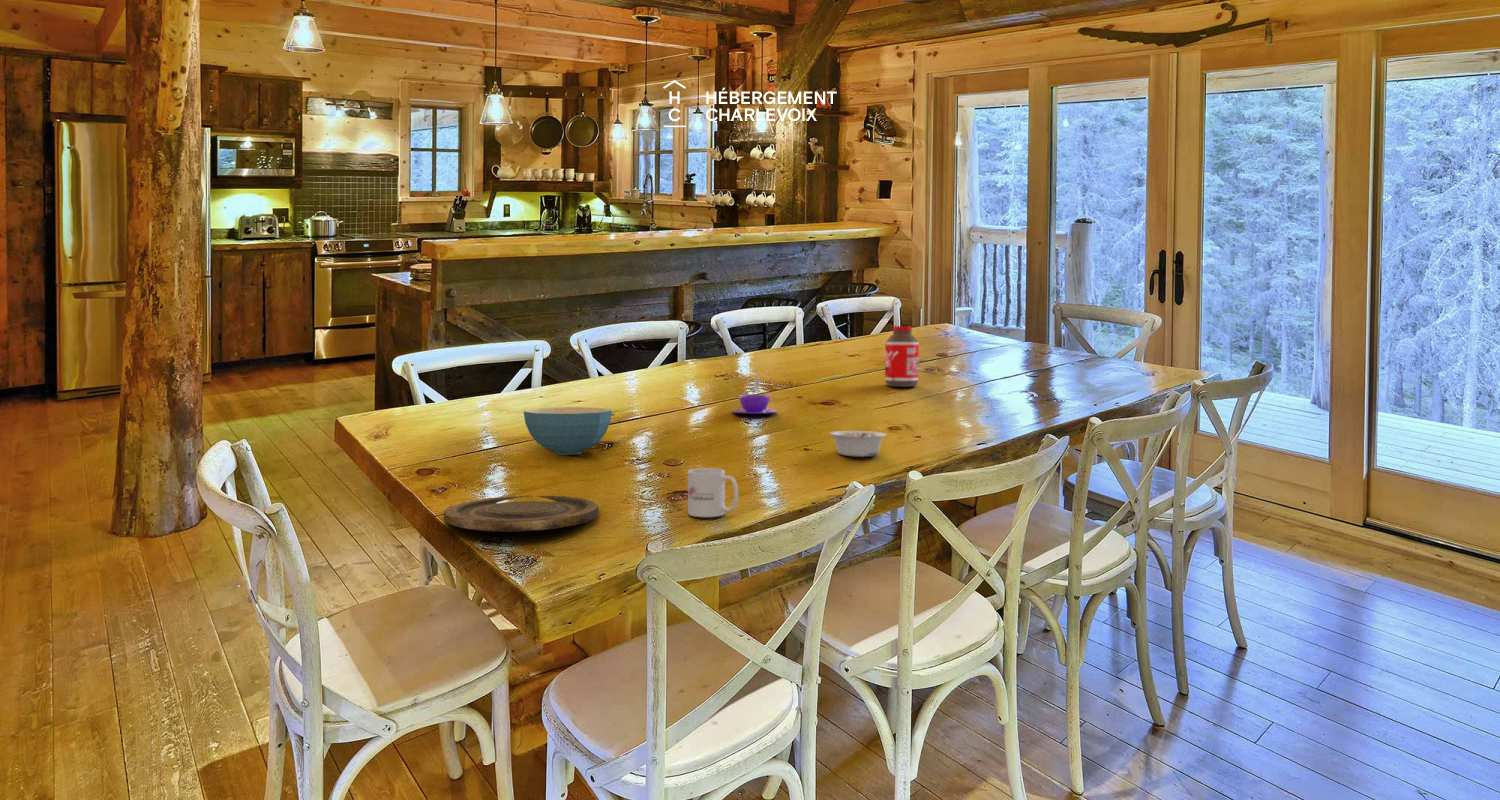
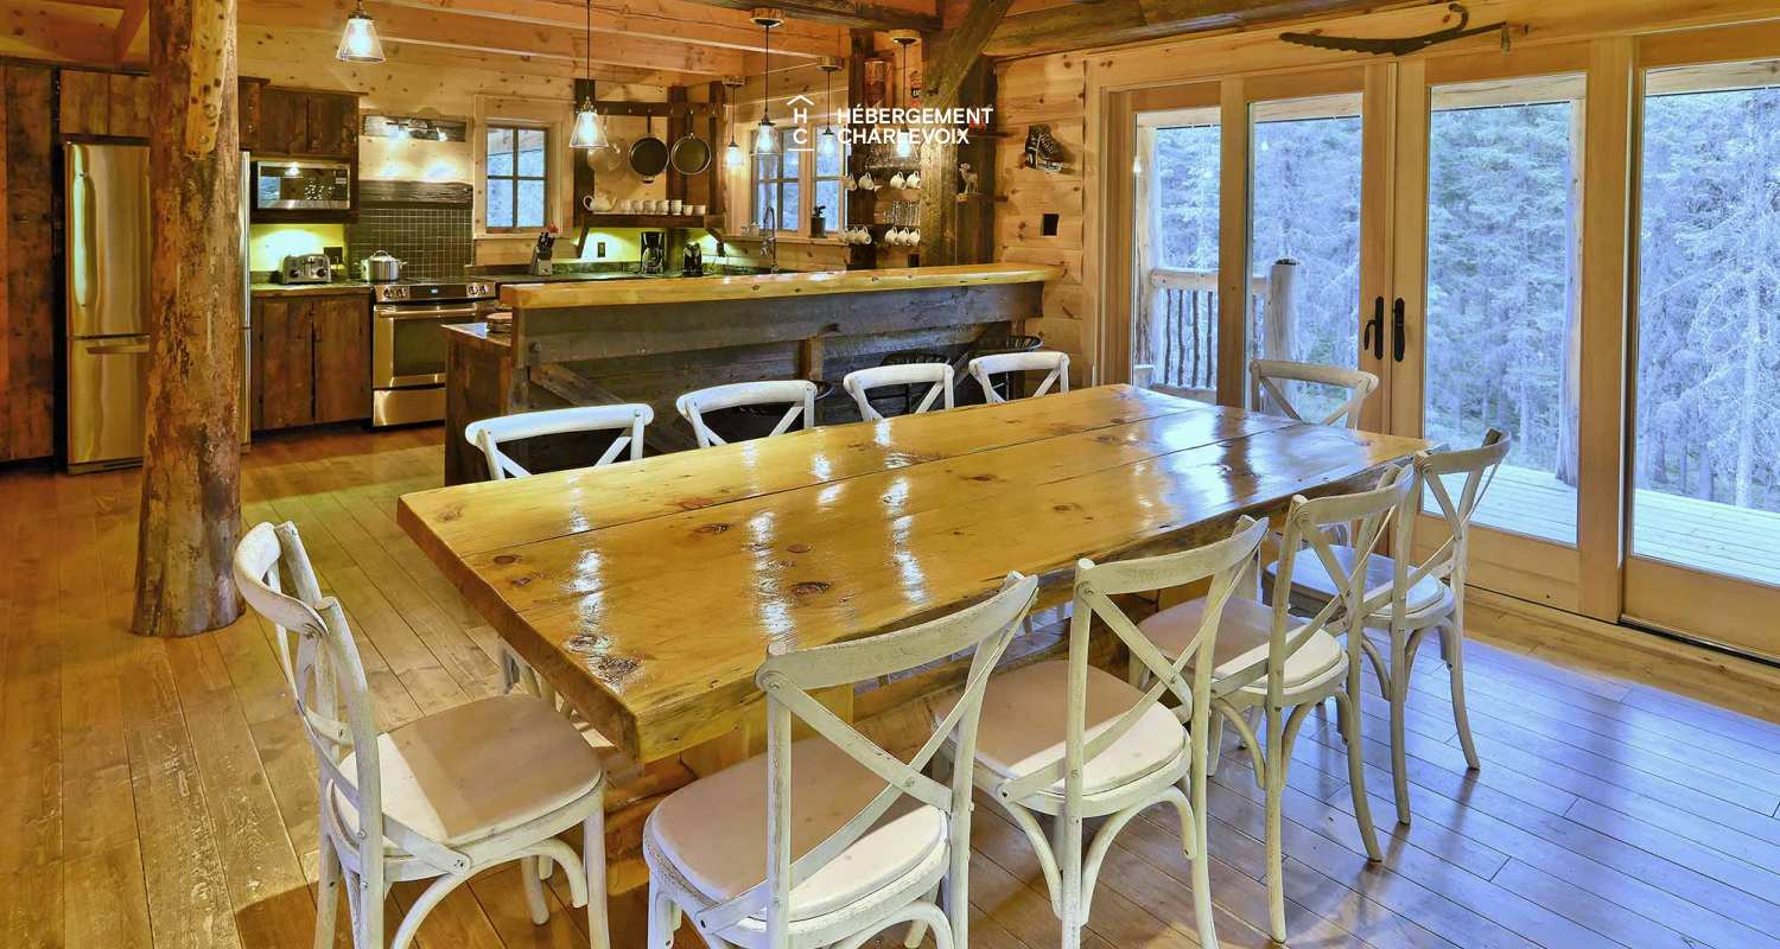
- mug [687,467,739,518]
- plate [443,495,600,533]
- cereal bowl [523,406,613,456]
- legume [829,430,888,458]
- bottle [884,325,920,388]
- coffee cup [731,373,778,415]
